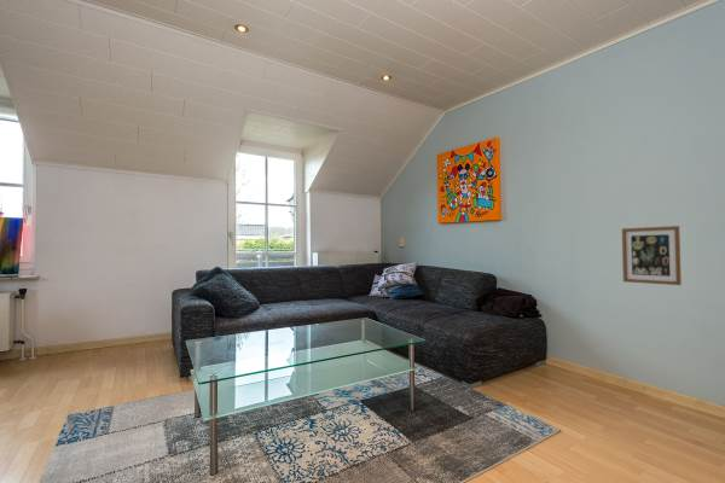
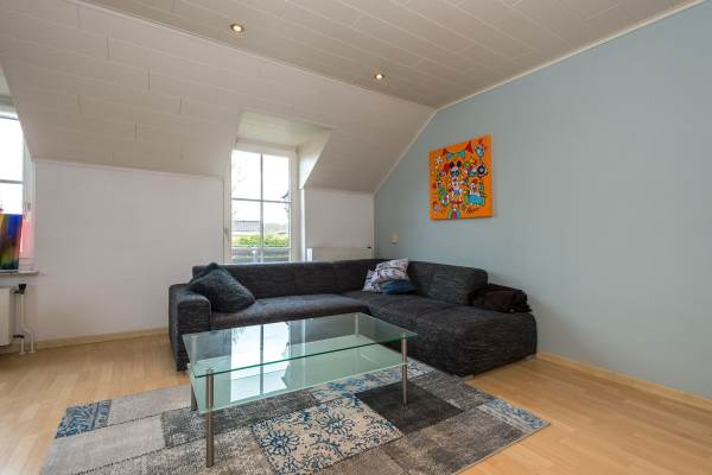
- wall art [621,225,683,286]
